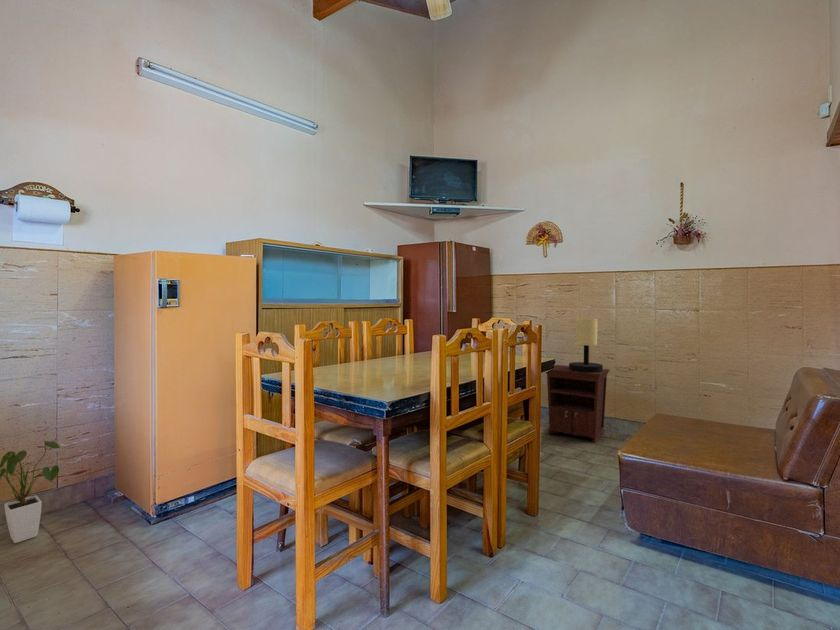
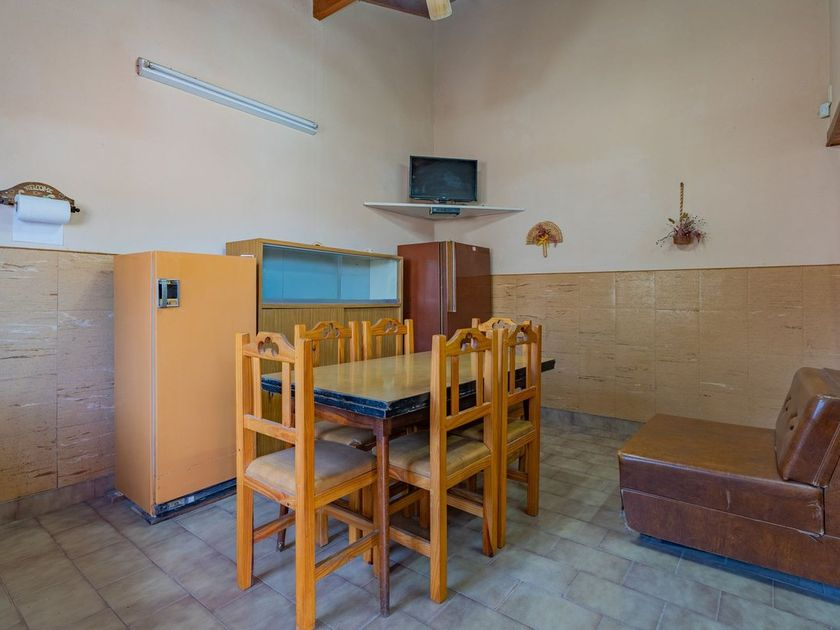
- nightstand [545,364,611,444]
- house plant [0,440,61,544]
- table lamp [568,318,604,373]
